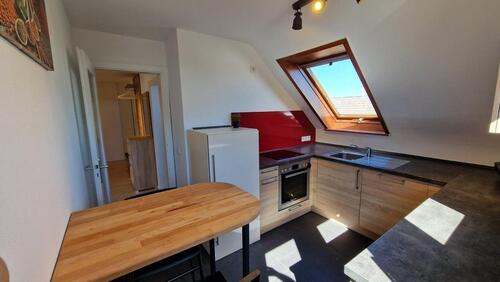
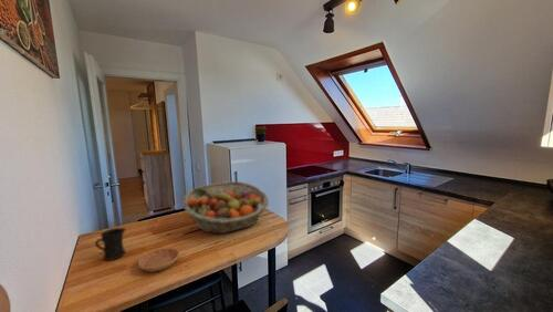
+ saucer [137,247,180,272]
+ mug [94,227,127,261]
+ fruit basket [181,180,270,235]
